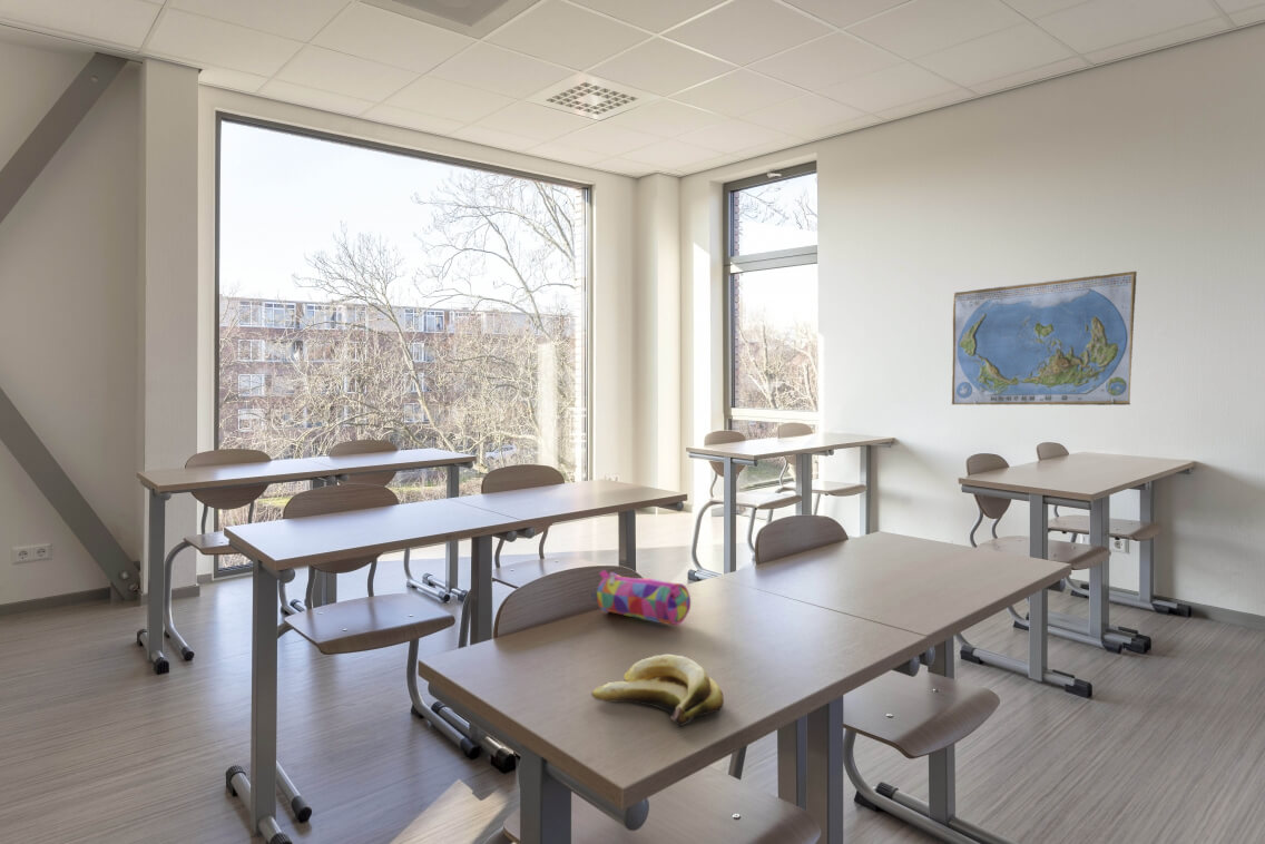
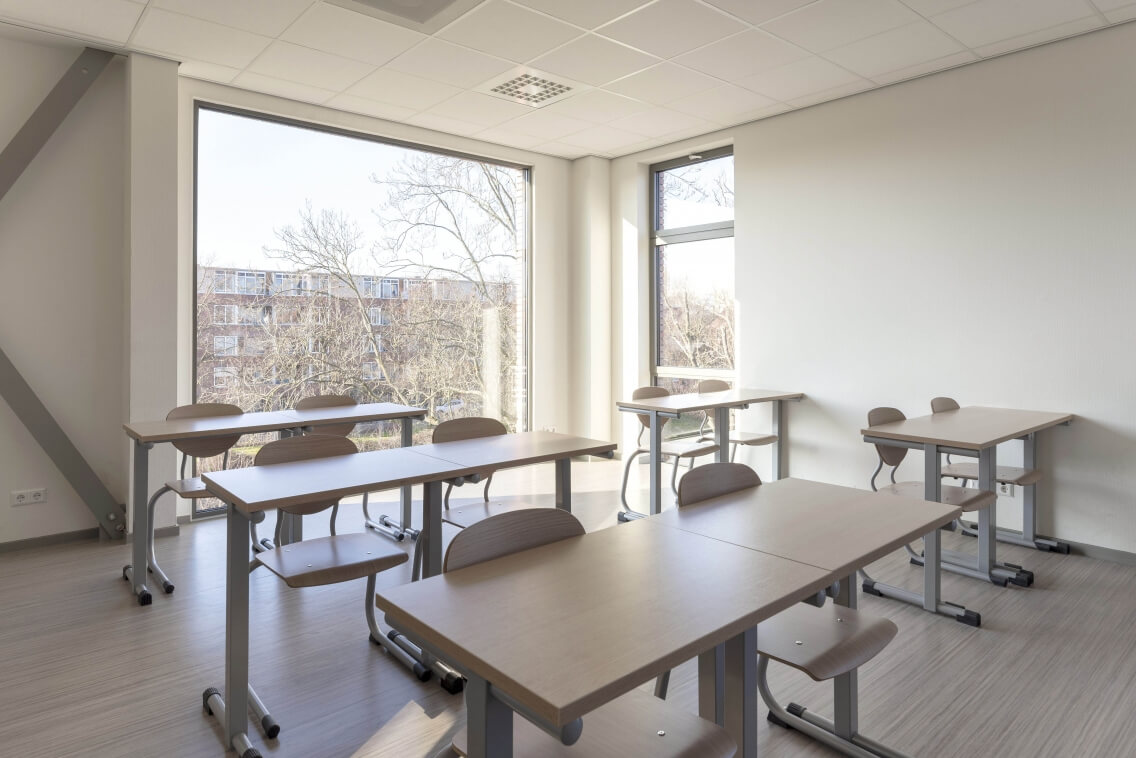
- pencil case [590,569,692,626]
- world map [951,271,1138,406]
- banana [590,654,725,727]
